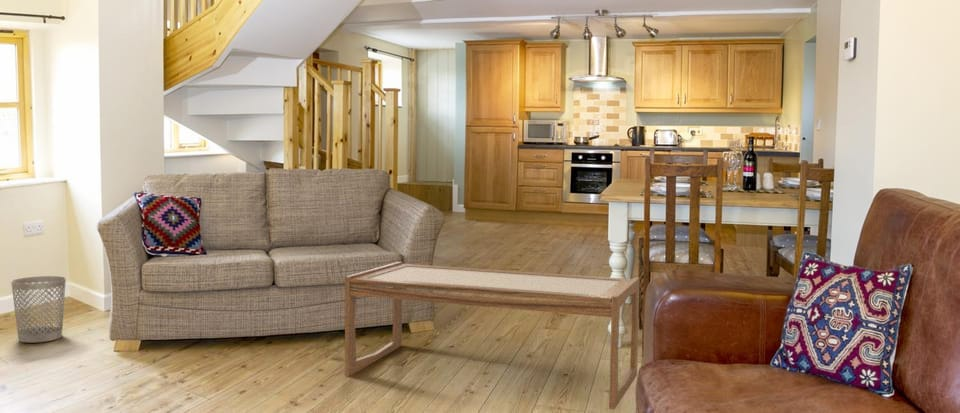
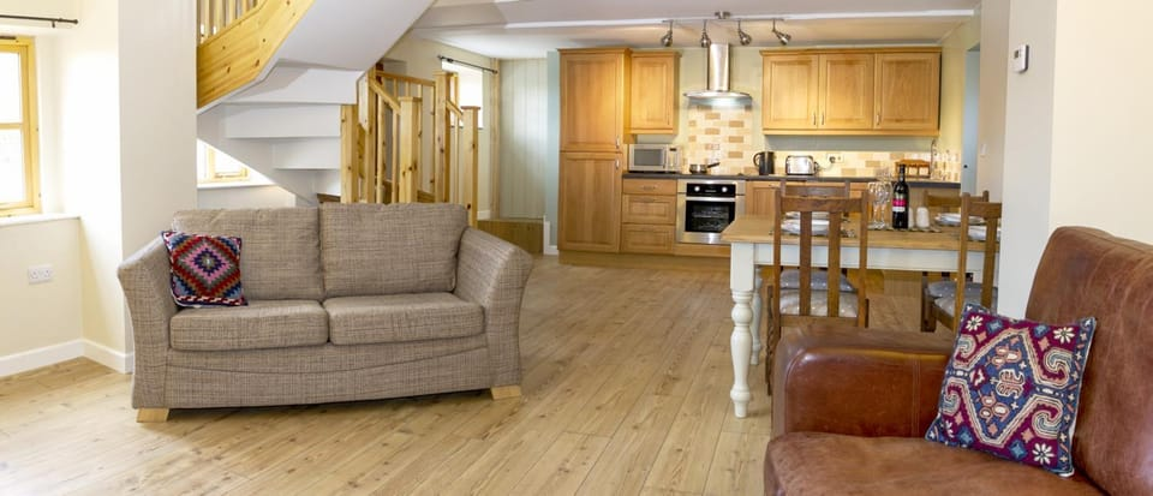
- wastebasket [10,275,67,343]
- coffee table [344,261,641,411]
